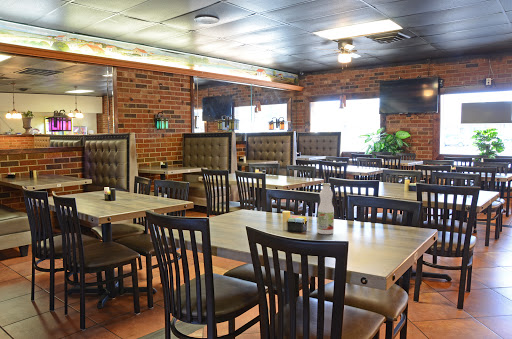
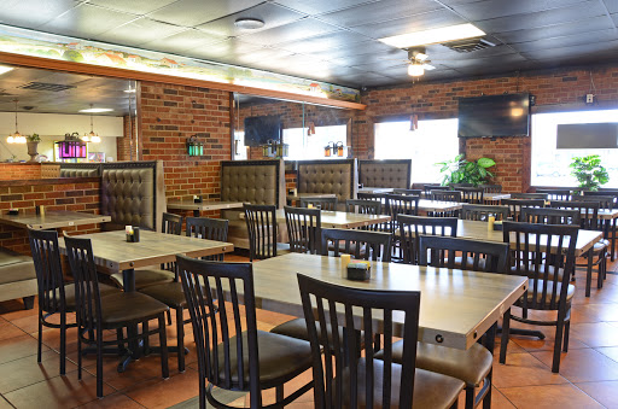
- juice bottle [317,182,335,235]
